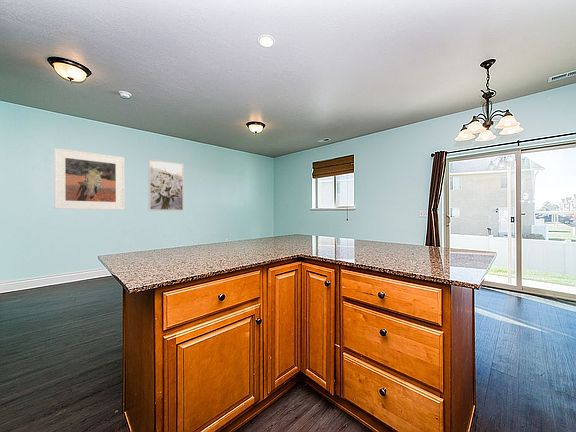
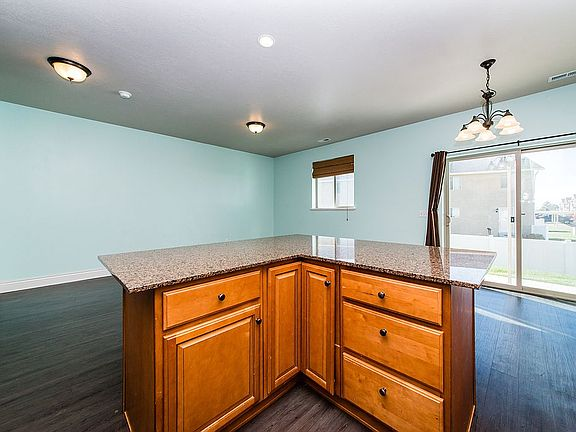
- wall art [147,158,185,212]
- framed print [53,147,125,211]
